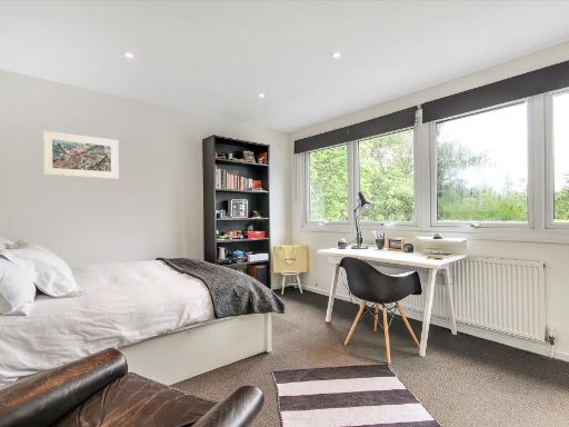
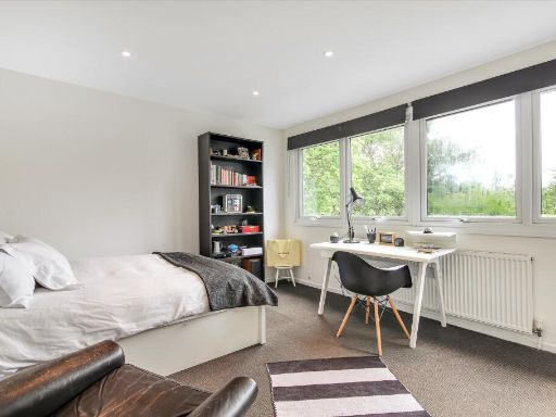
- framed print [42,130,120,180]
